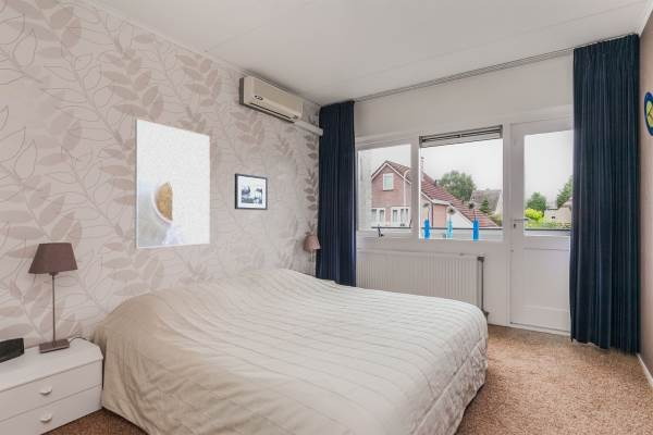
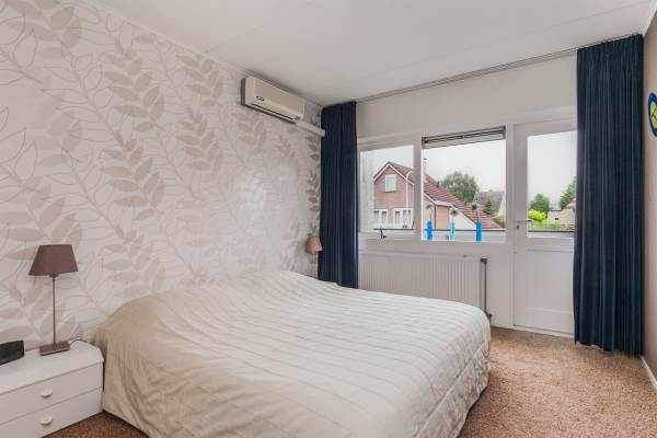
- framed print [134,119,211,249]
- picture frame [234,172,269,211]
